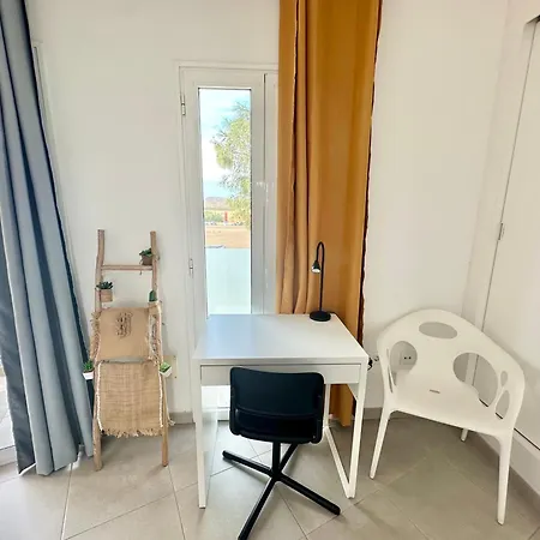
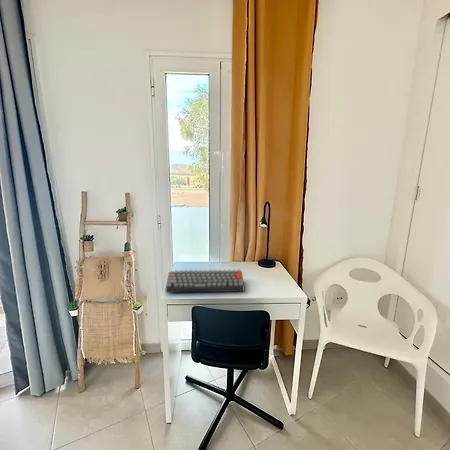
+ keyboard [165,269,246,294]
